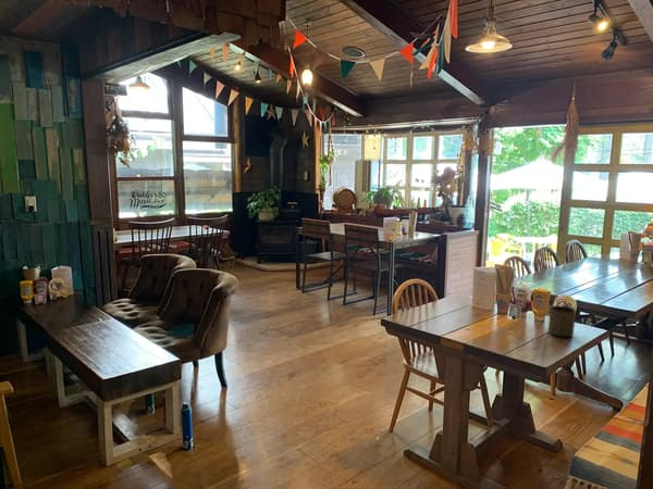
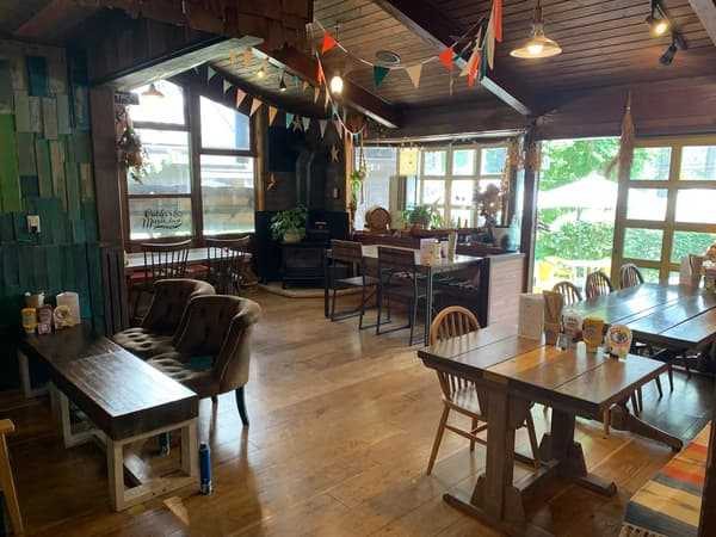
- cup [547,304,577,338]
